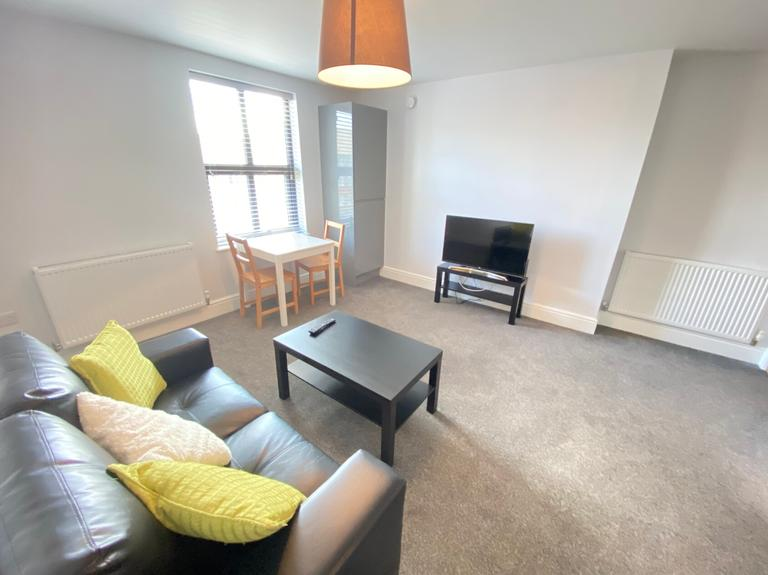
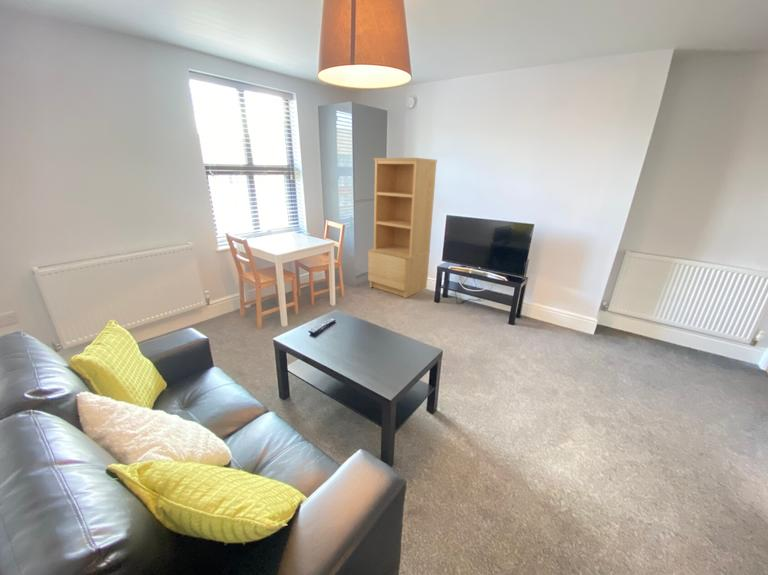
+ bookcase [367,157,438,299]
